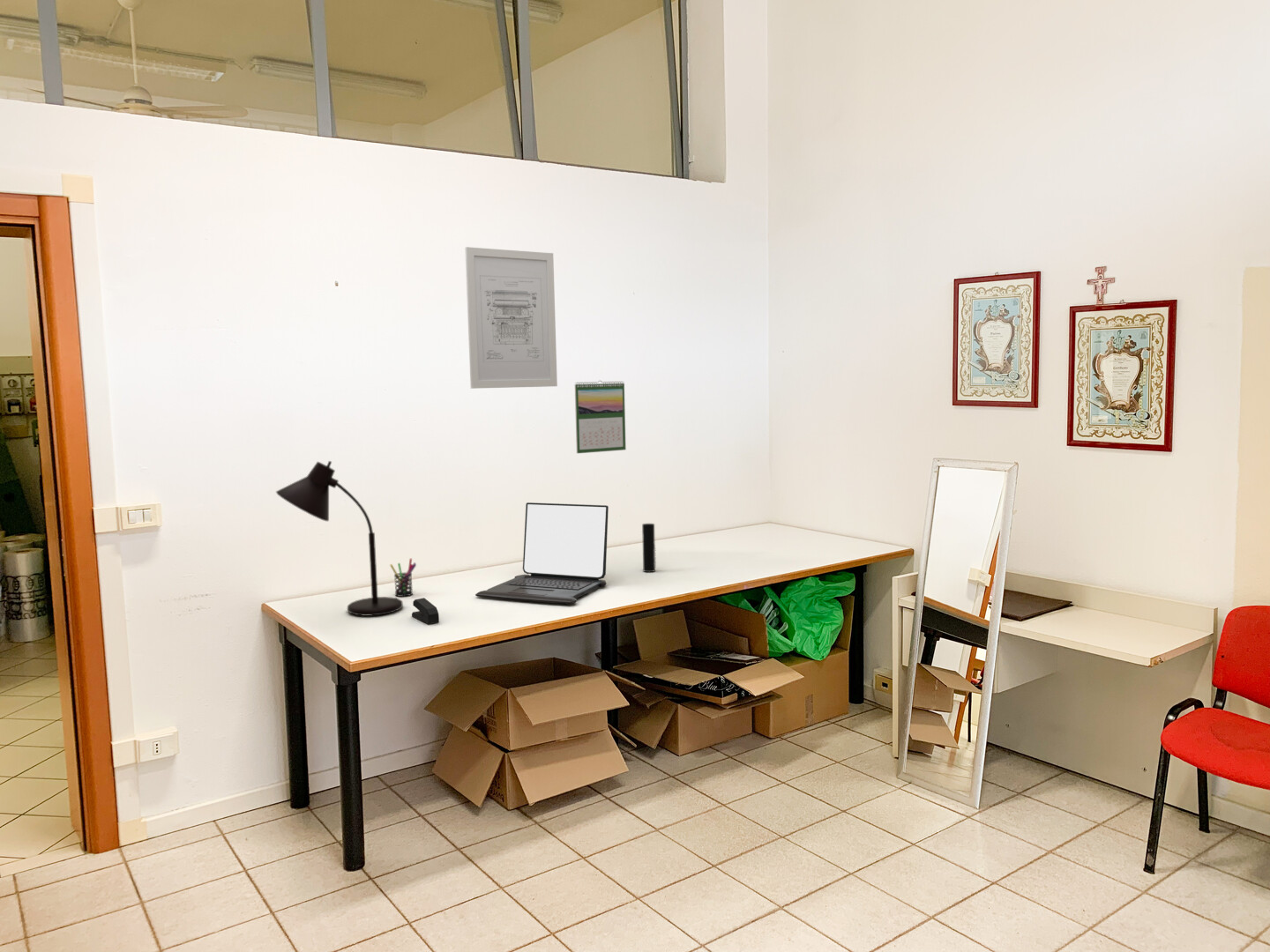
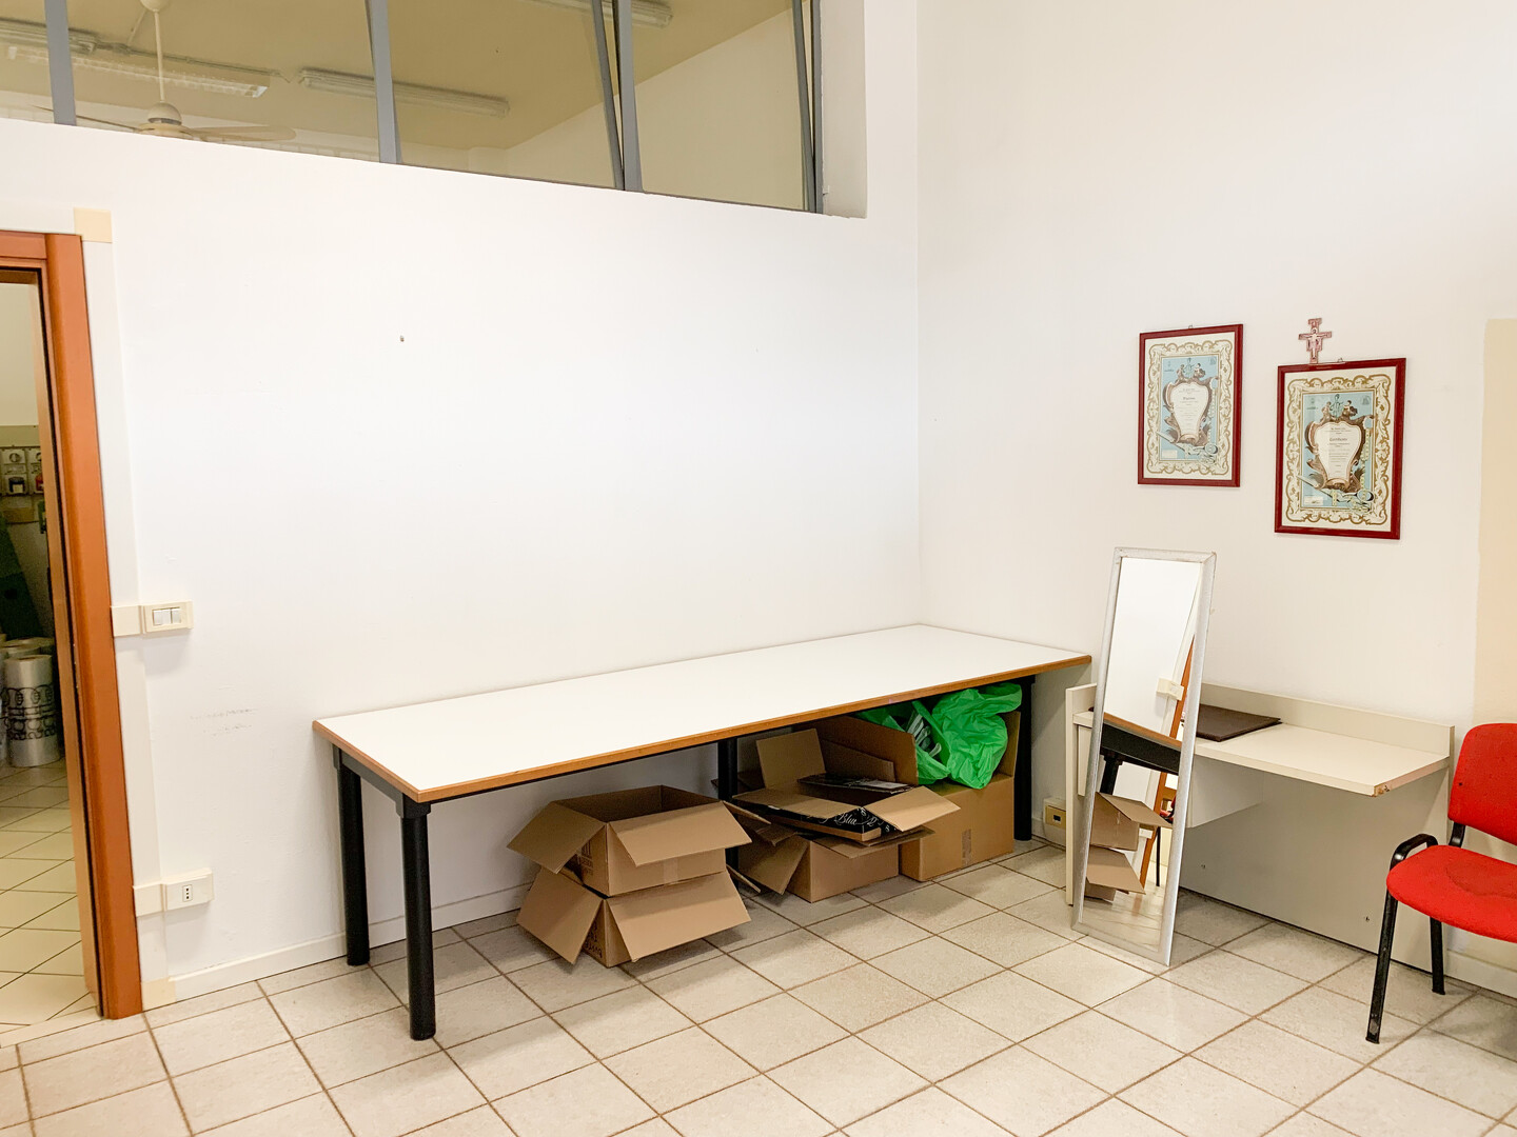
- desk lamp [275,460,404,617]
- pen holder [389,557,417,598]
- laptop [474,502,609,605]
- wall art [464,246,558,390]
- cup [641,523,657,573]
- calendar [574,380,627,454]
- stapler [411,597,440,625]
